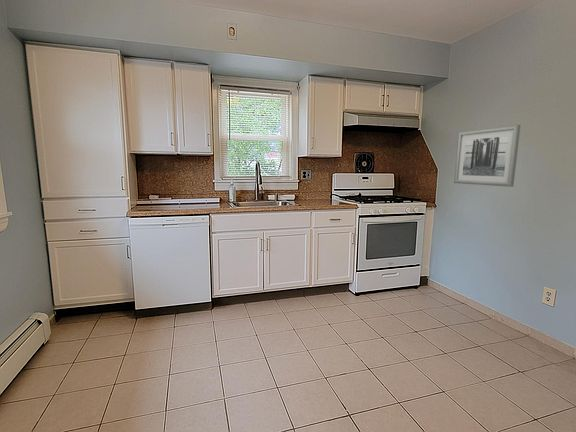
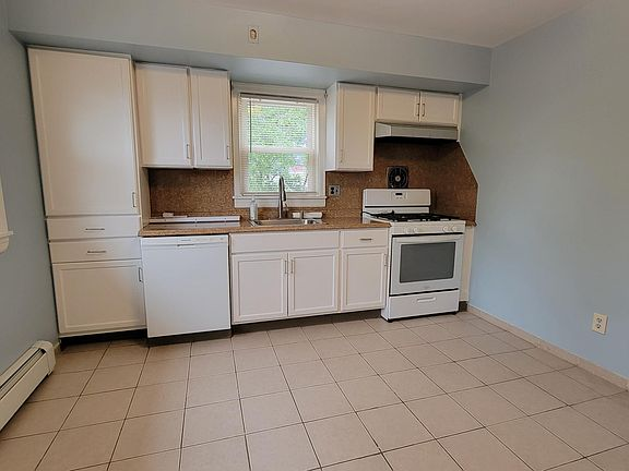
- wall art [453,124,521,188]
